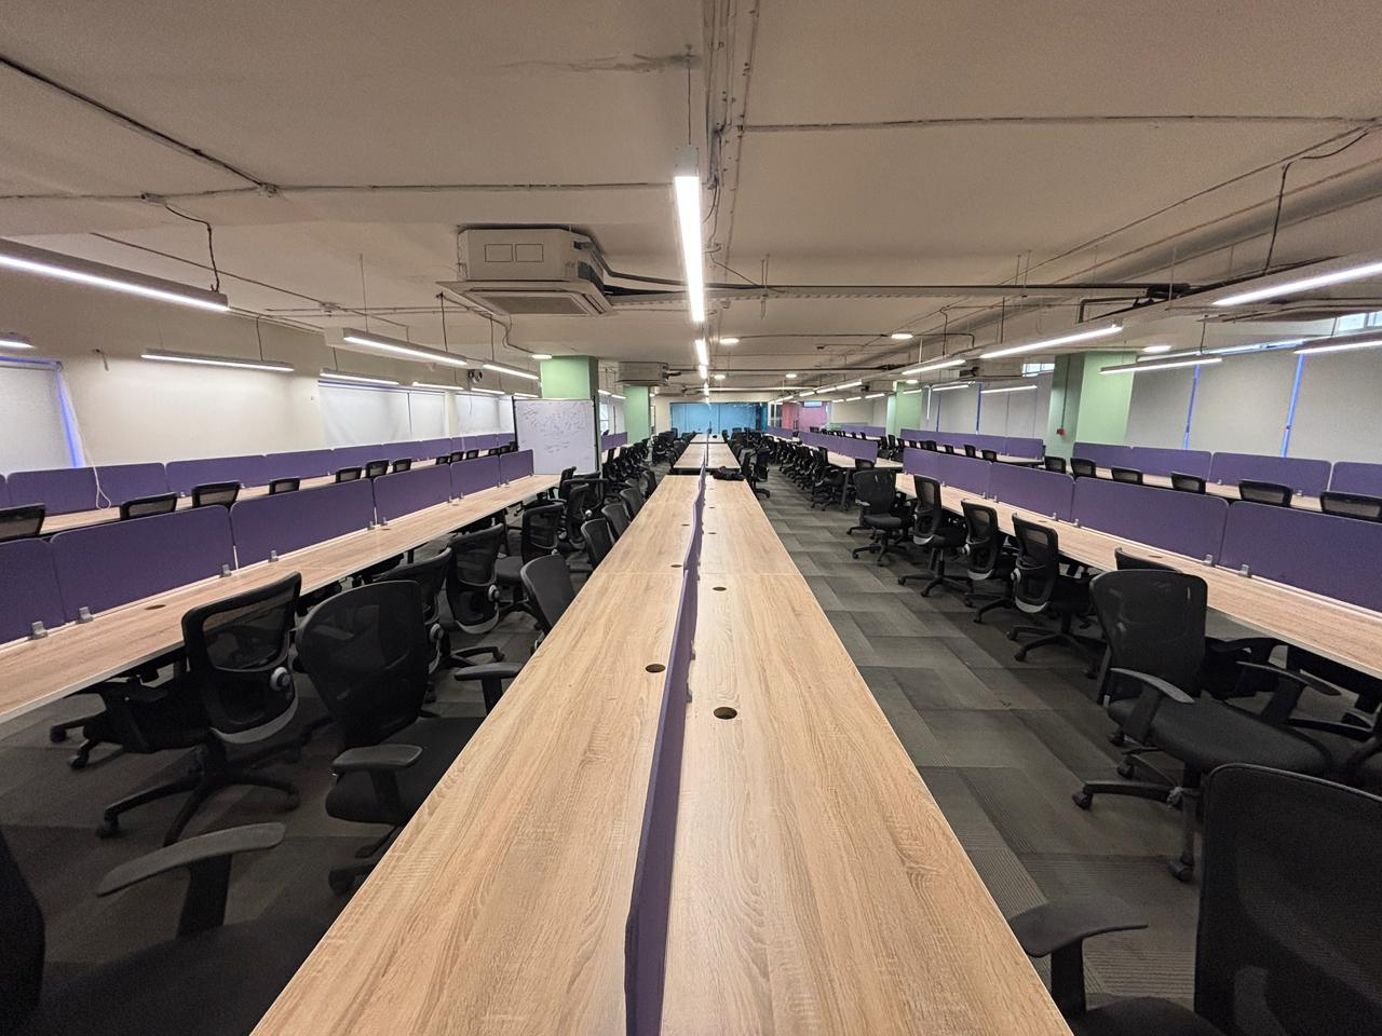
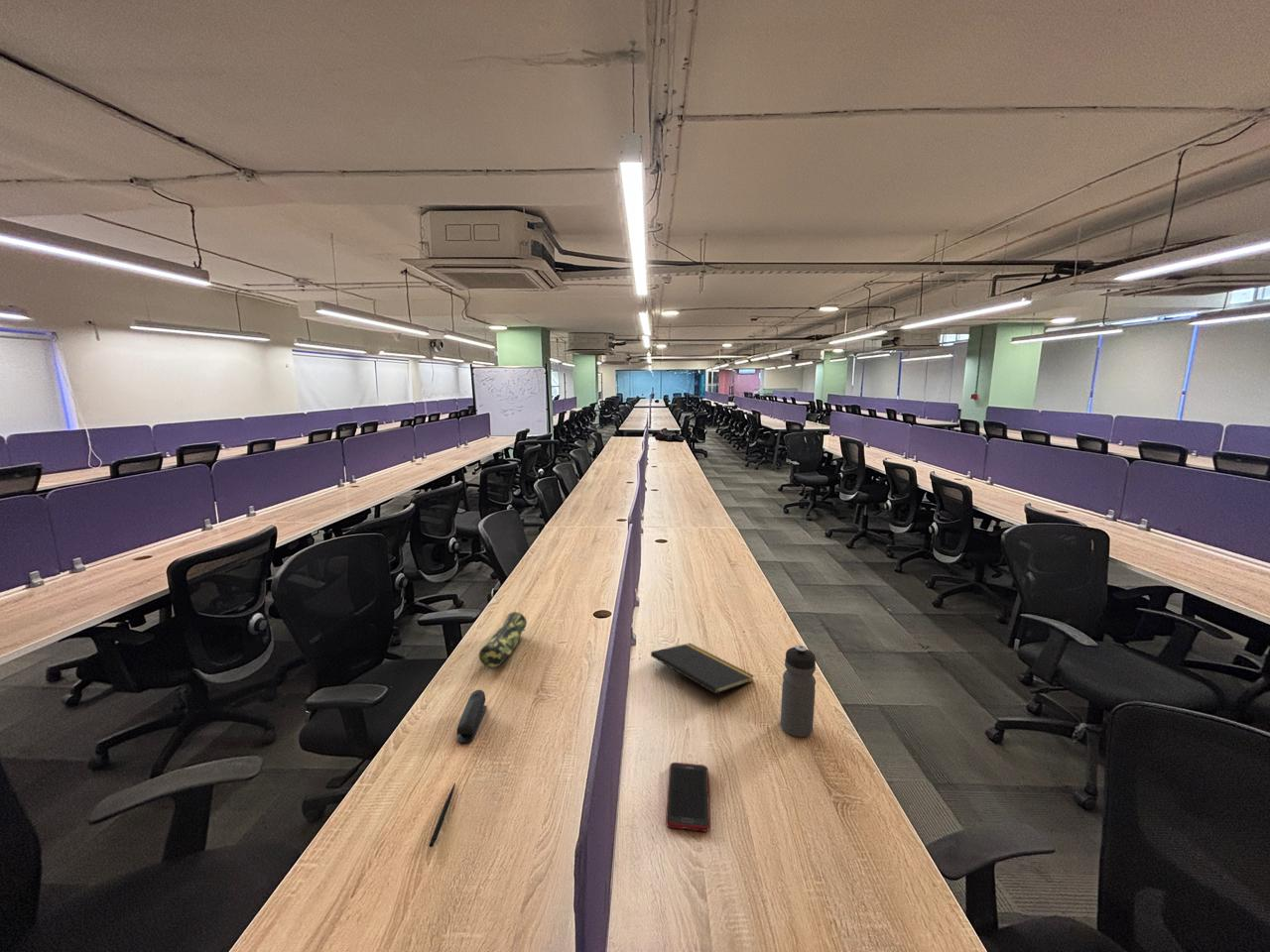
+ notepad [650,643,755,708]
+ stapler [456,689,488,744]
+ cell phone [665,762,710,832]
+ pencil case [478,611,528,669]
+ water bottle [780,645,817,738]
+ pen [428,782,456,848]
